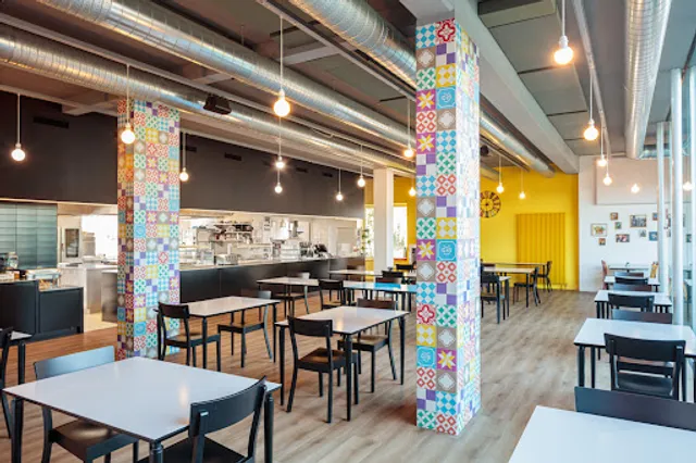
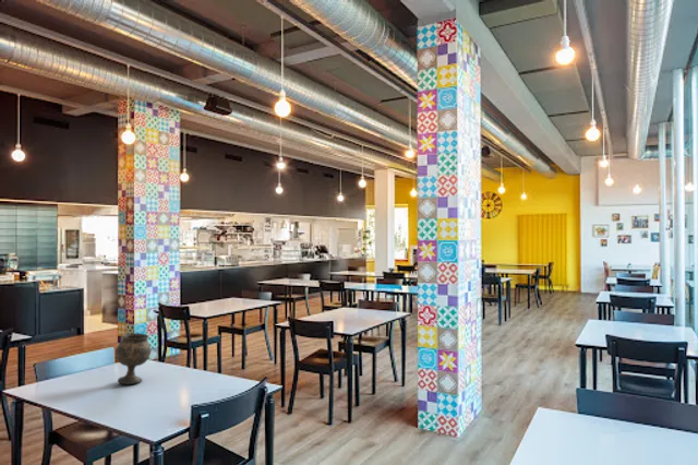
+ goblet [115,332,152,385]
